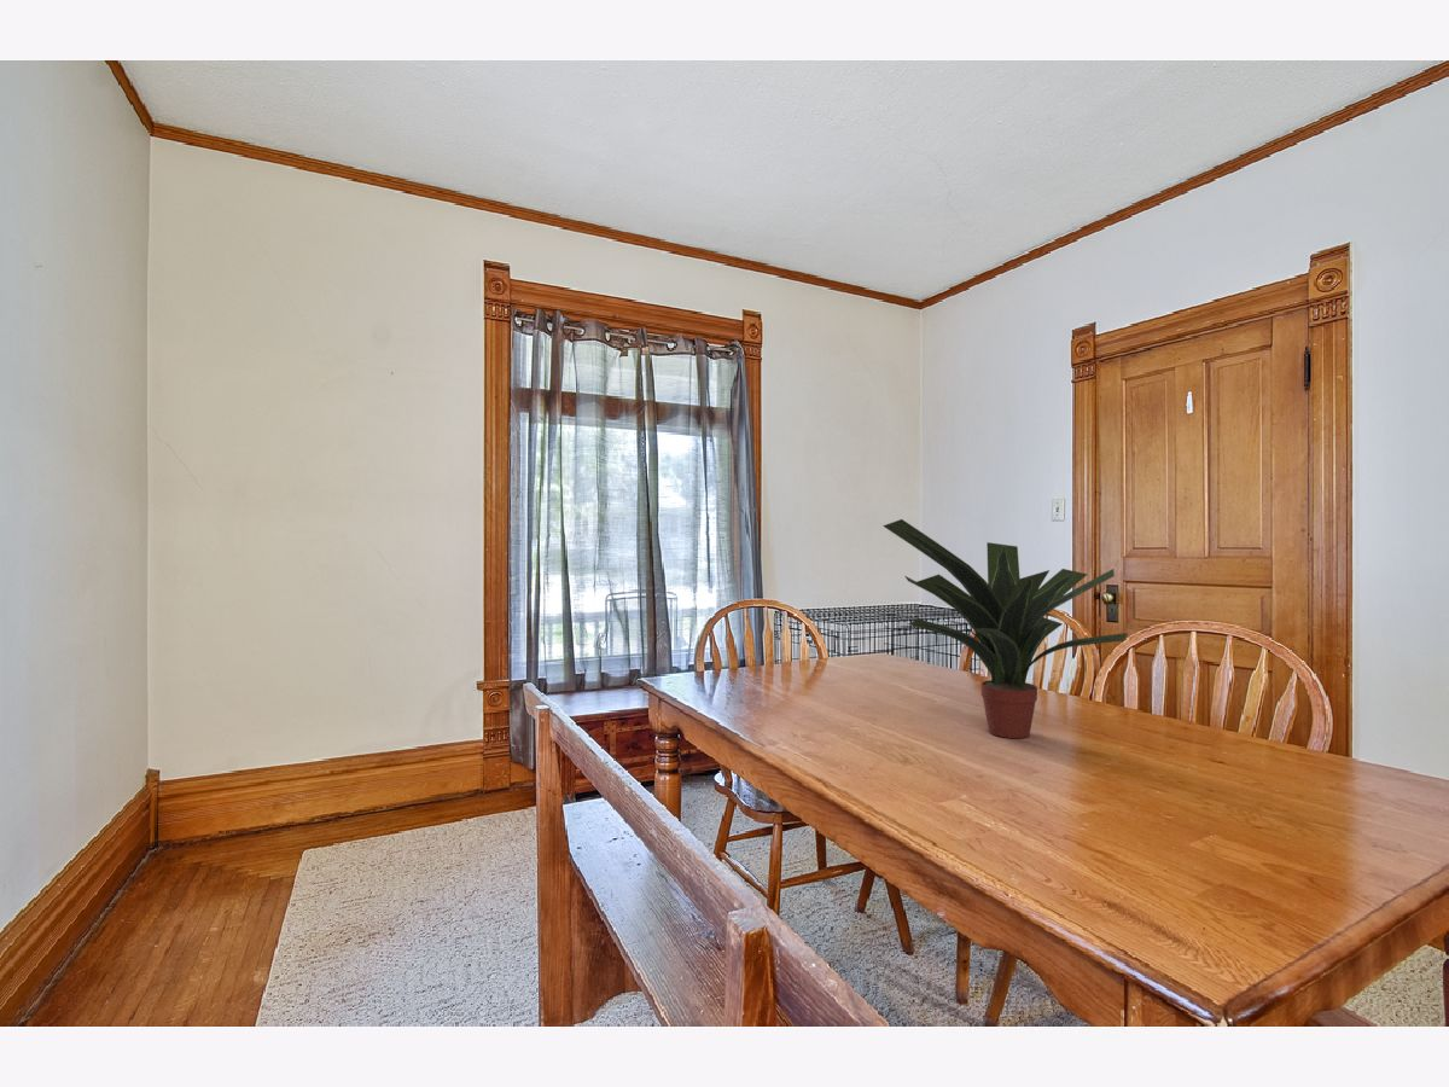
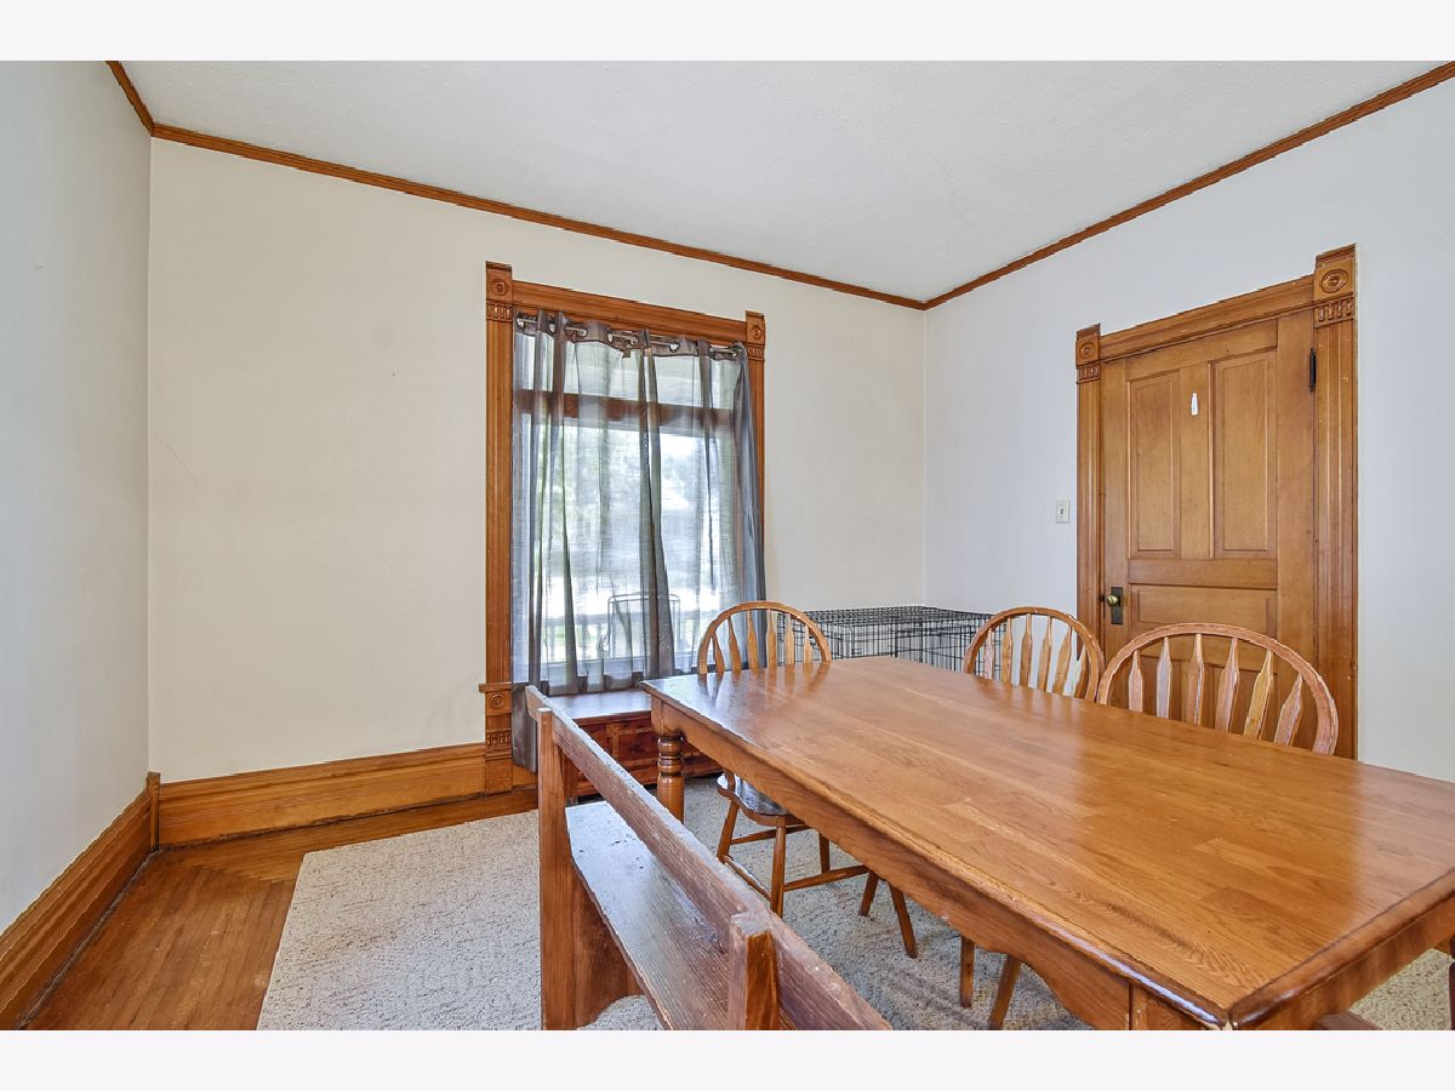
- potted plant [881,518,1129,739]
